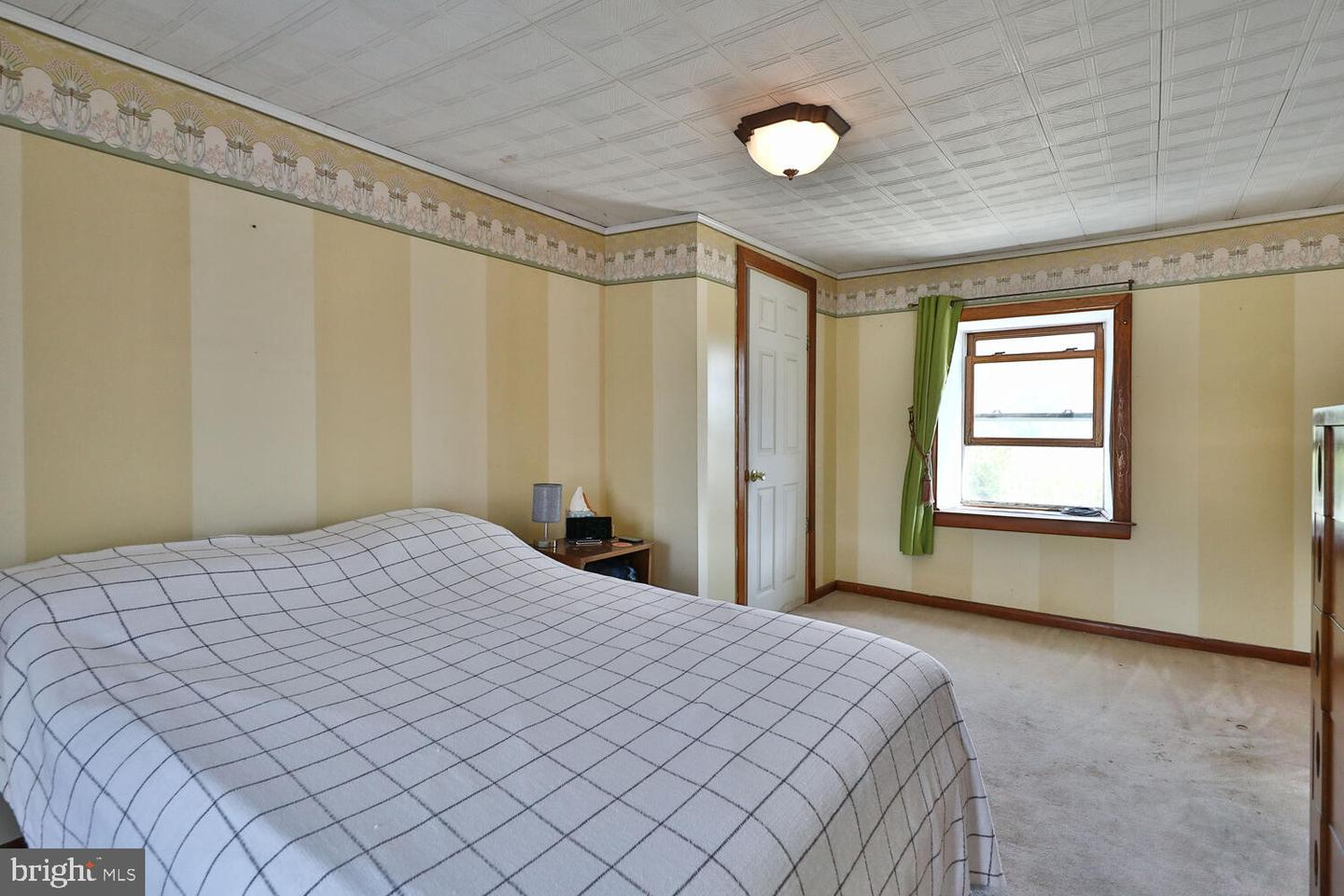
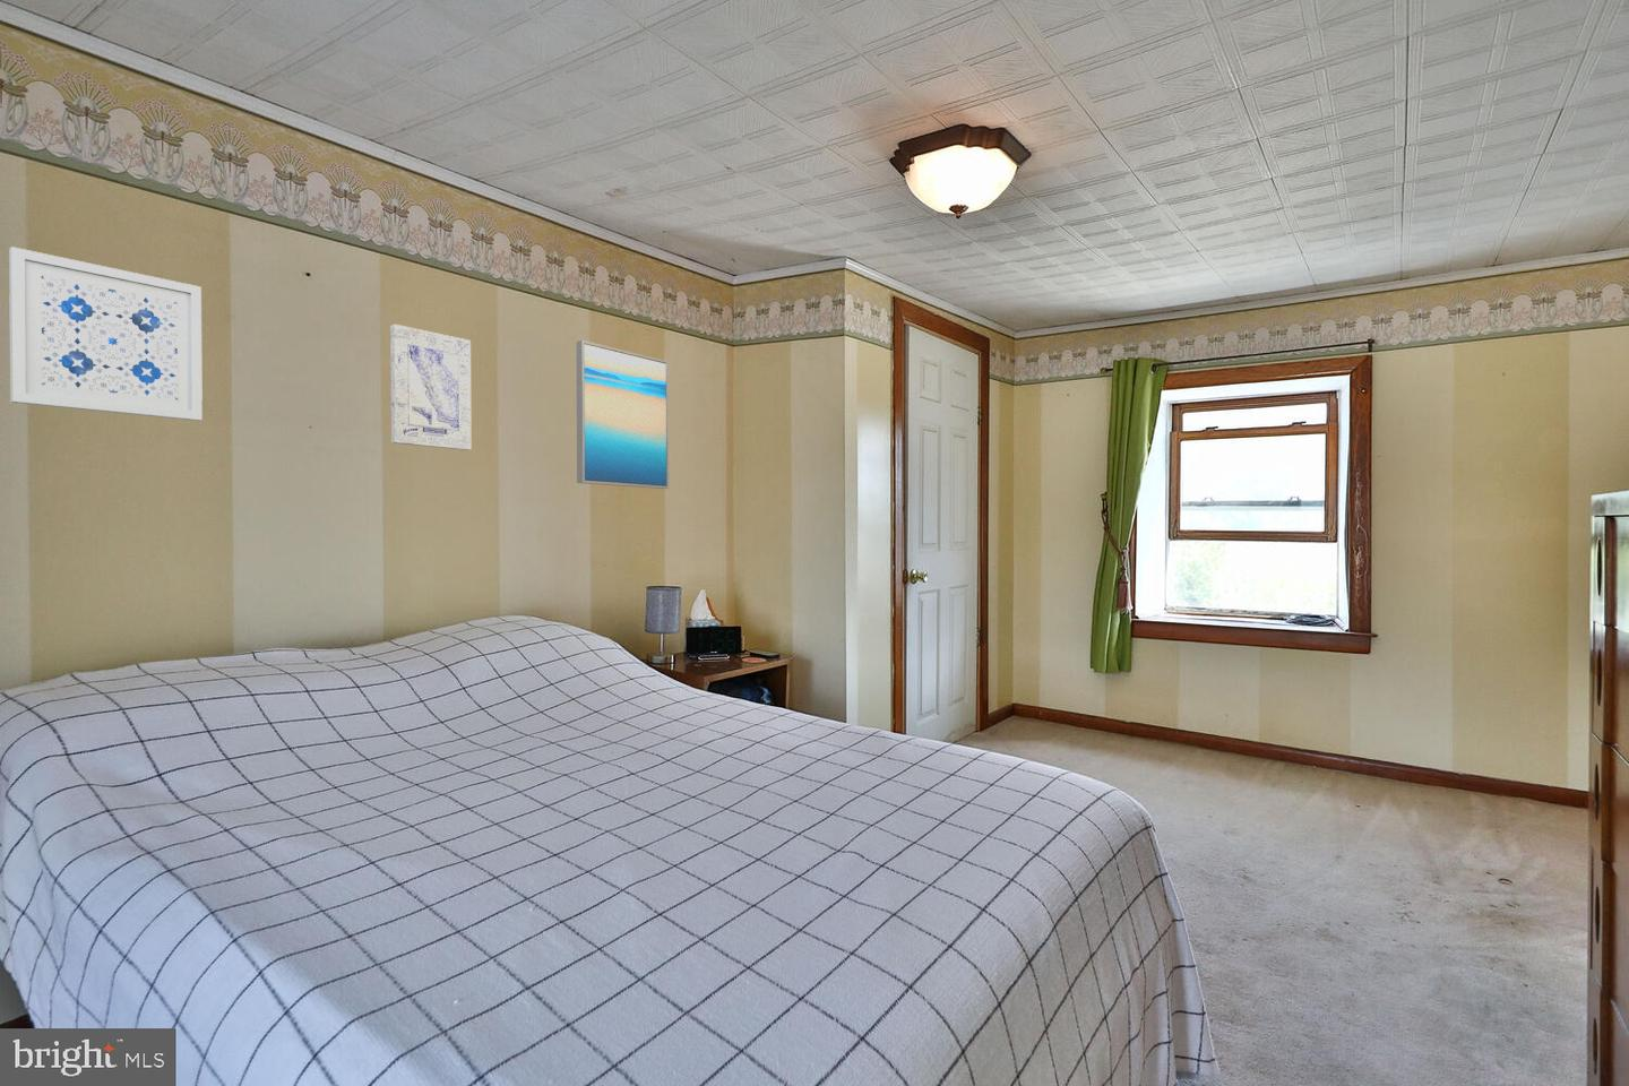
+ wall art [390,324,471,451]
+ wall art [576,339,670,490]
+ wall art [8,246,204,422]
